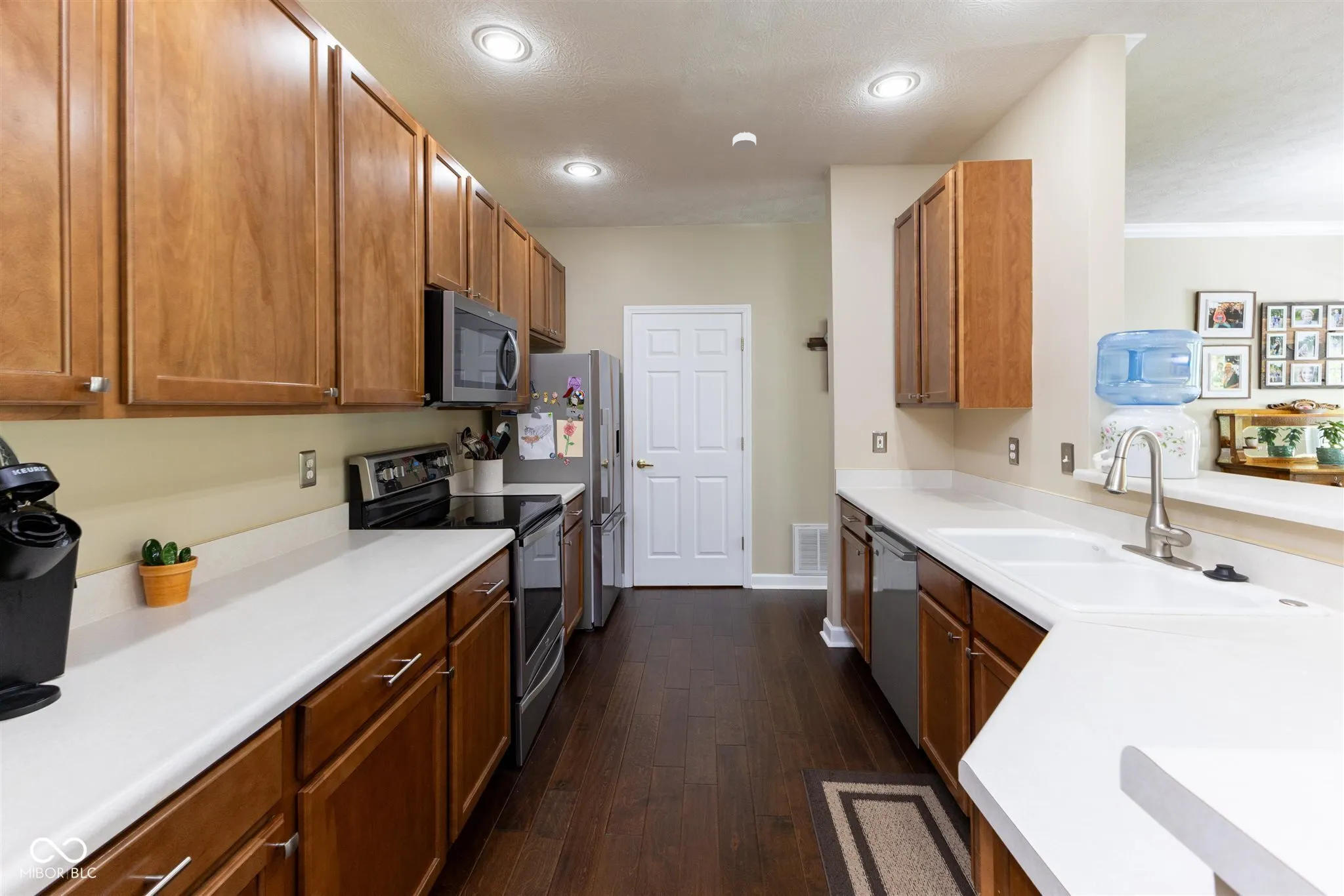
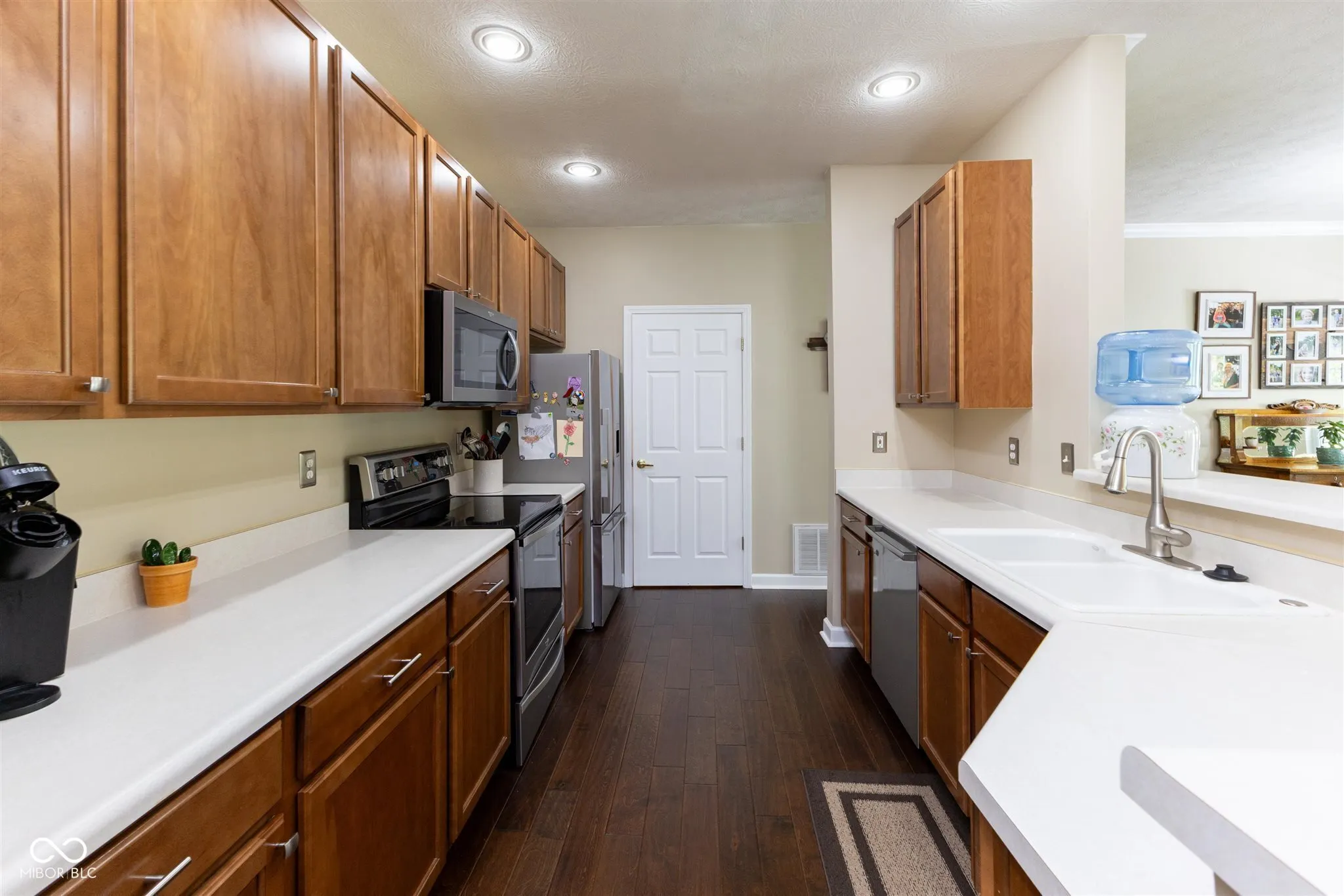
- smoke detector [732,131,757,152]
